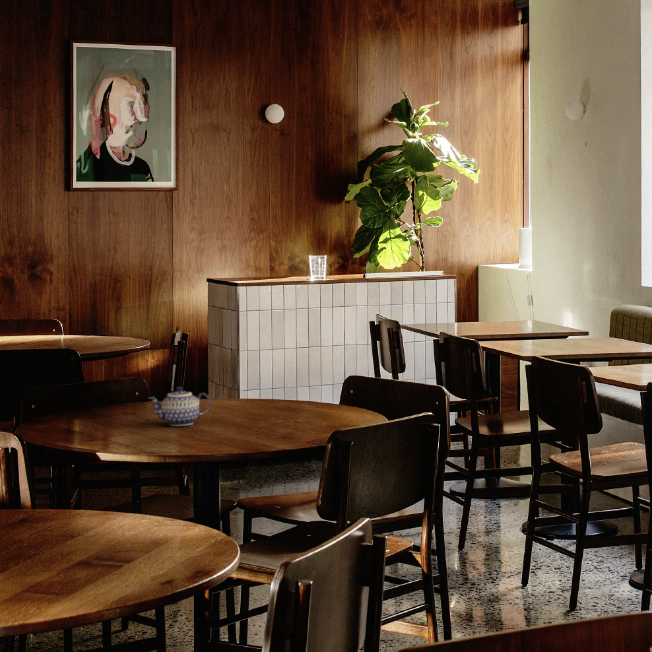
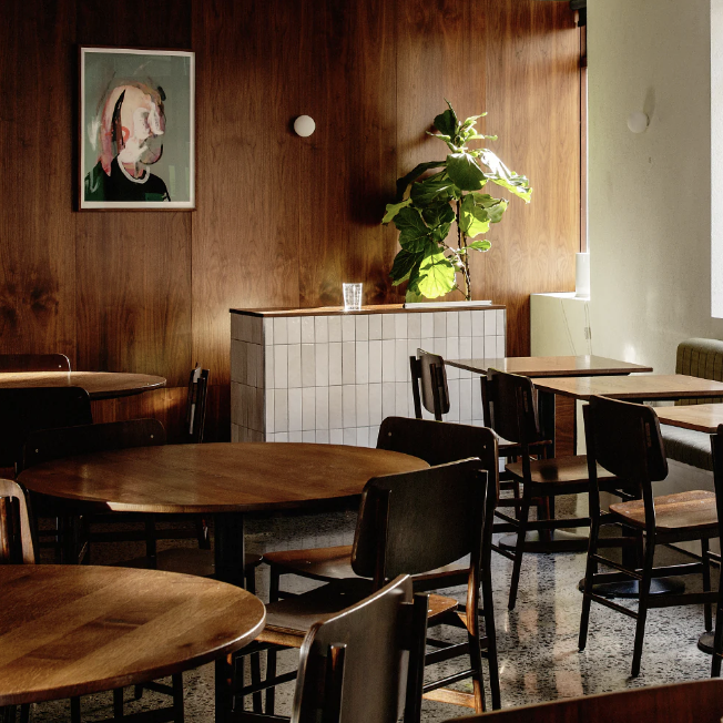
- teapot [148,385,212,427]
